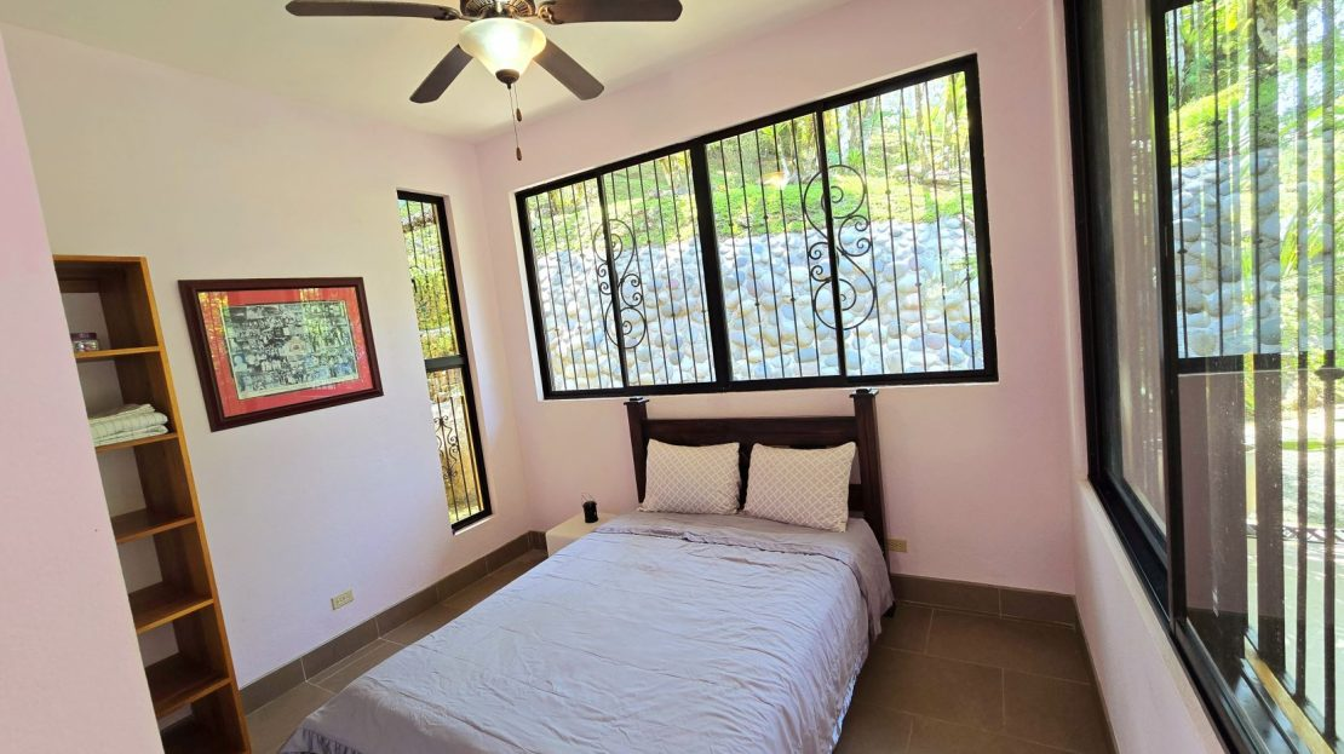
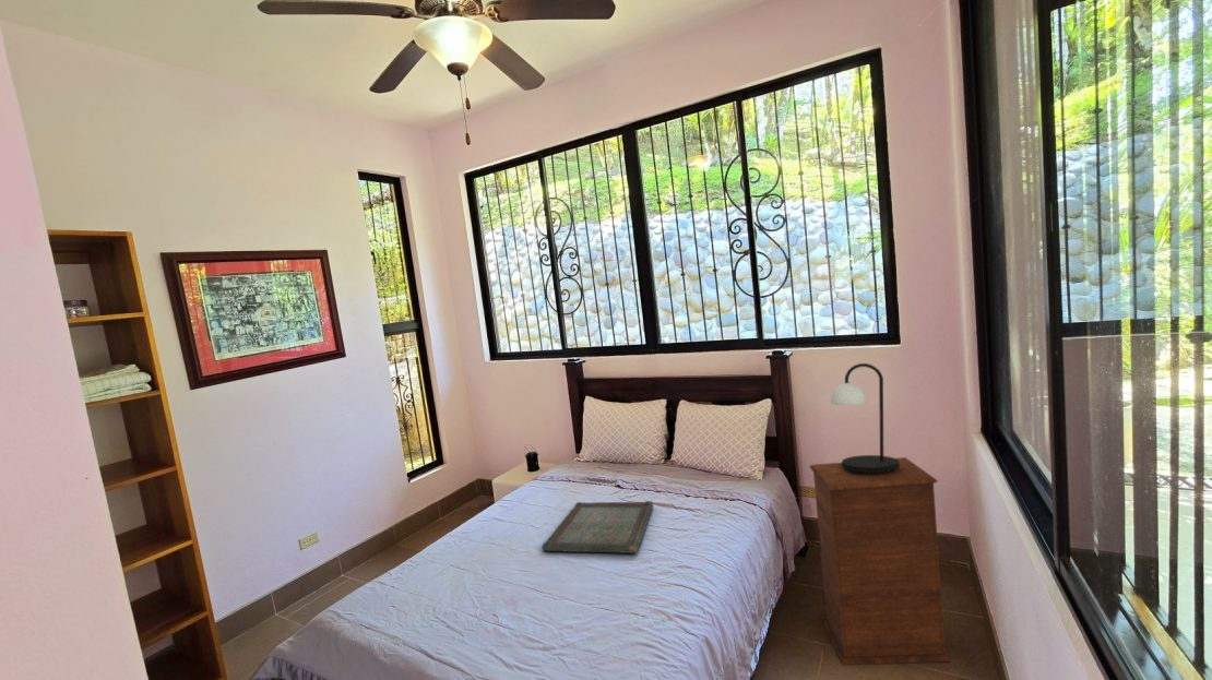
+ chest of drawers [809,456,952,666]
+ serving tray [540,500,654,554]
+ table lamp [830,362,900,473]
